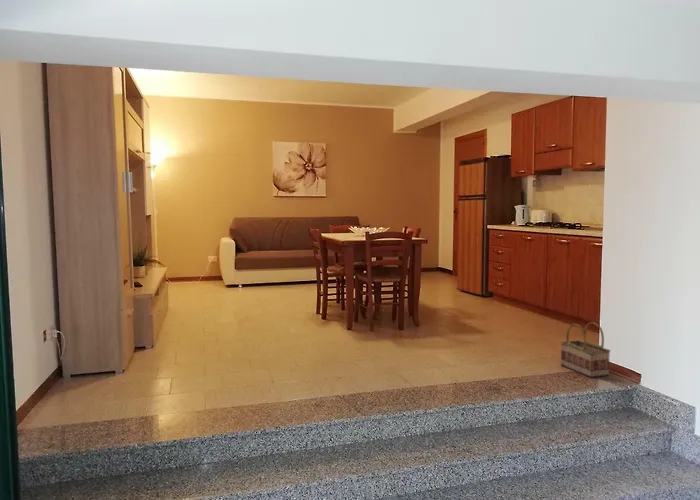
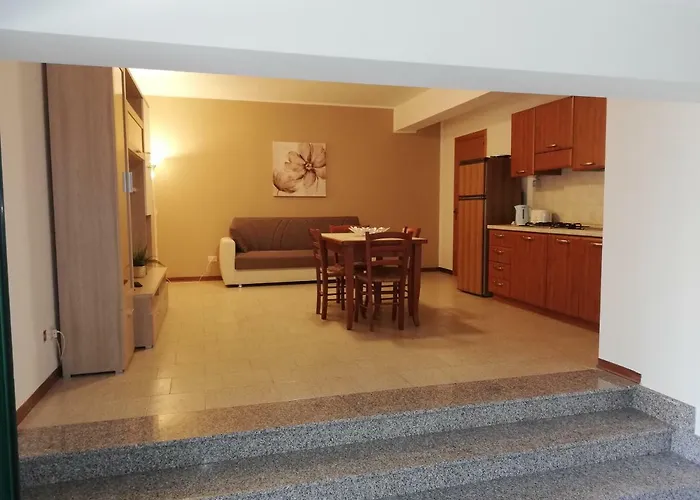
- basket [560,321,611,378]
